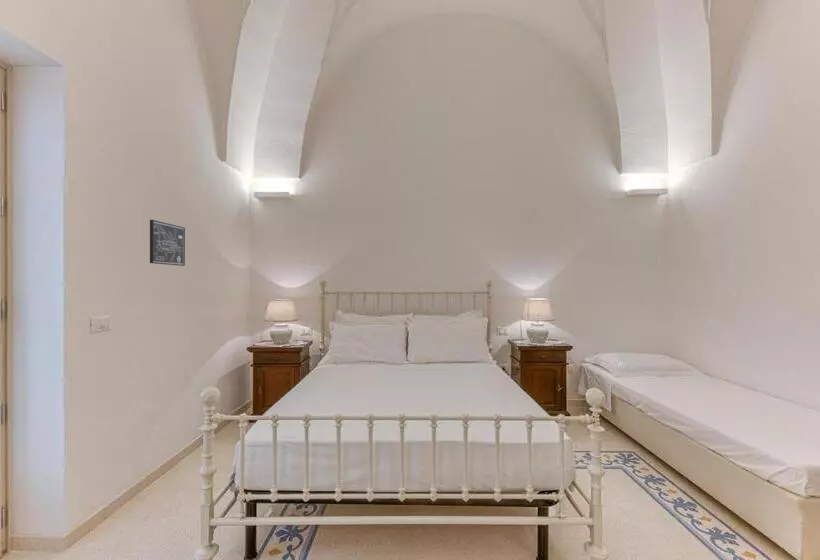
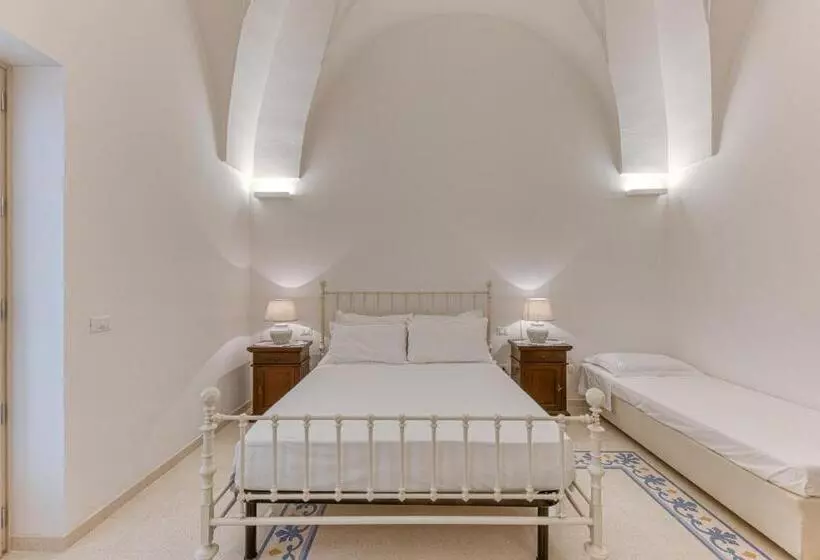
- wall art [149,219,186,267]
